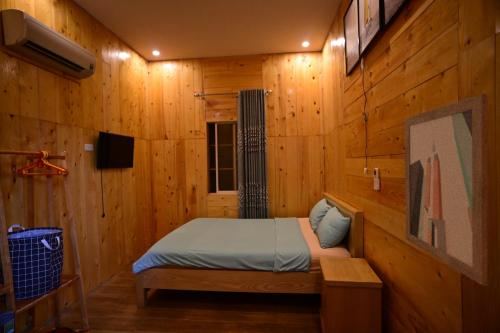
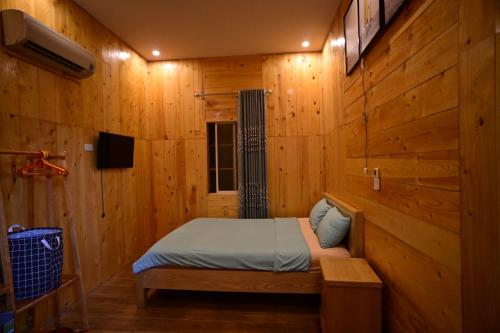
- wall art [404,93,488,287]
